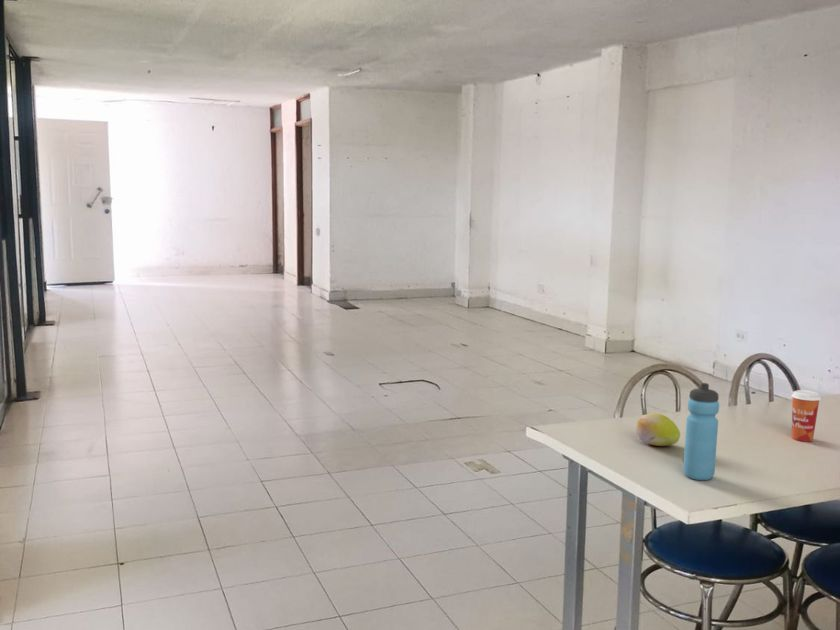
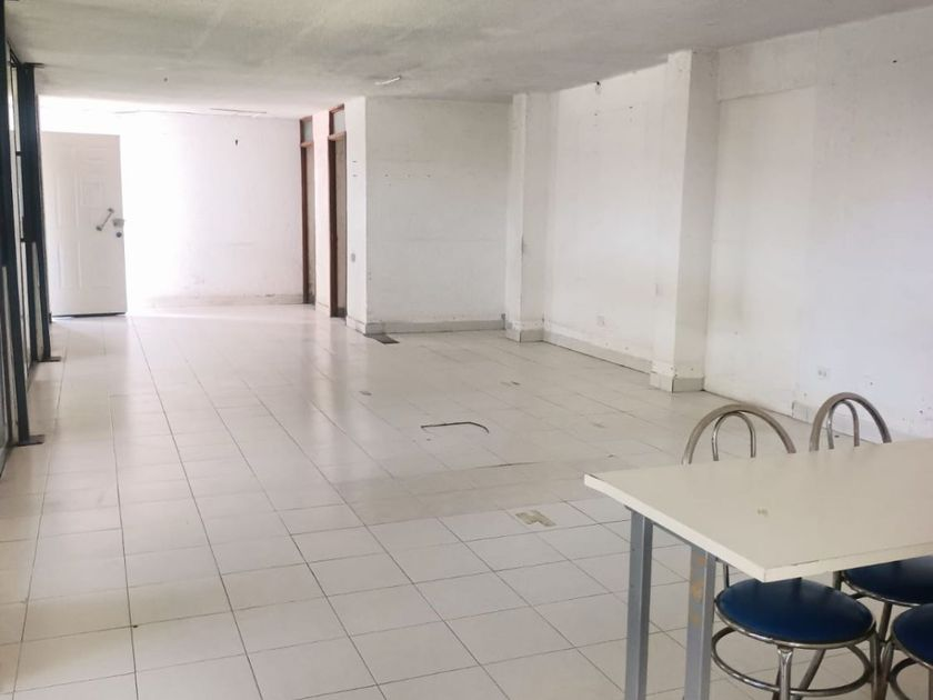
- water bottle [682,382,720,481]
- paper cup [791,389,822,443]
- fruit [635,412,681,447]
